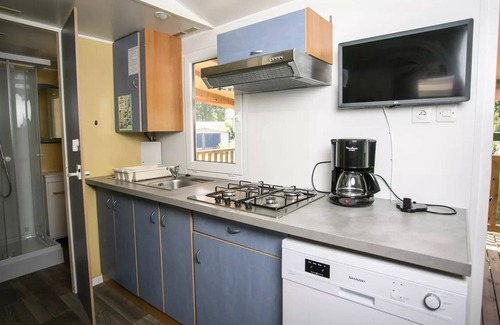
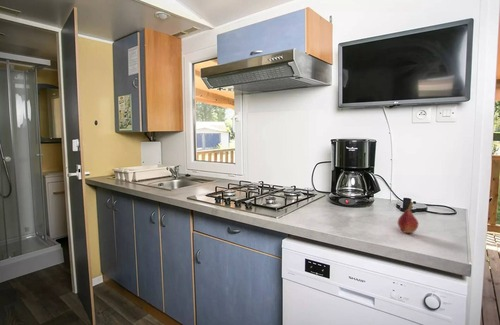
+ fruit [397,201,419,234]
